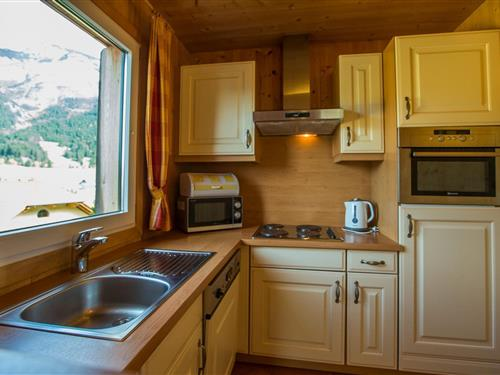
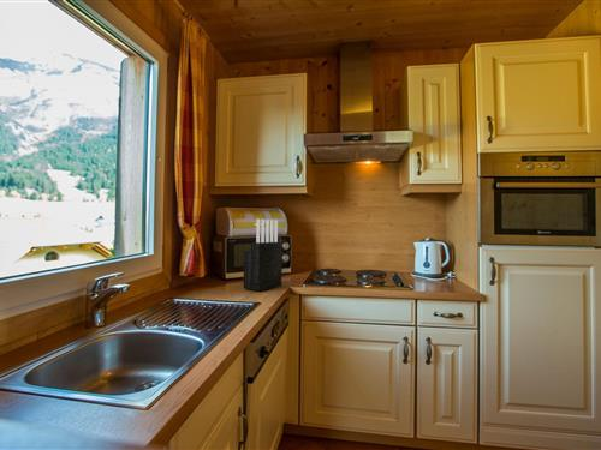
+ knife block [243,217,284,292]
